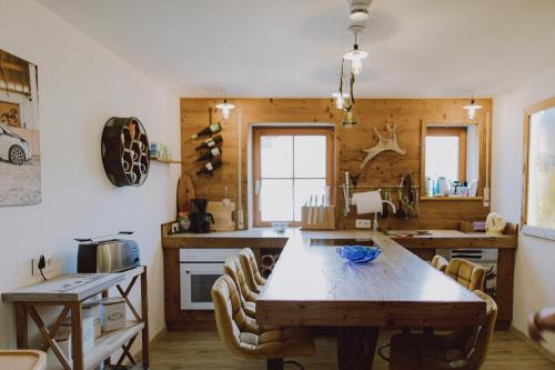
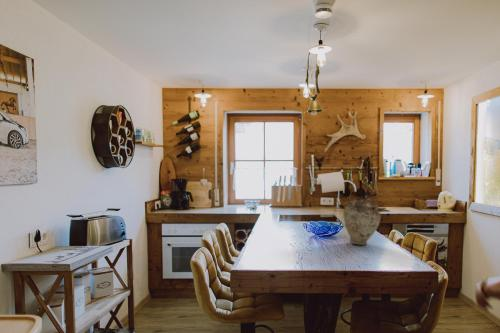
+ vase [342,197,382,246]
